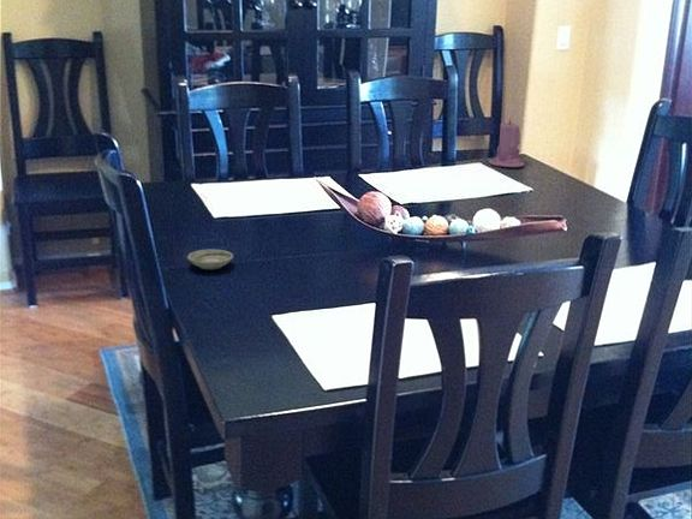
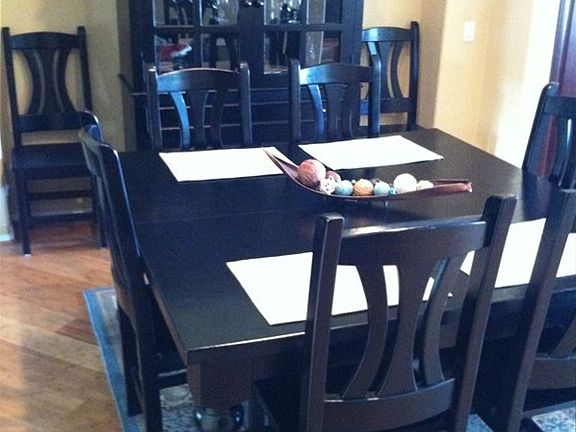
- saucer [186,249,234,270]
- candle [488,115,526,168]
